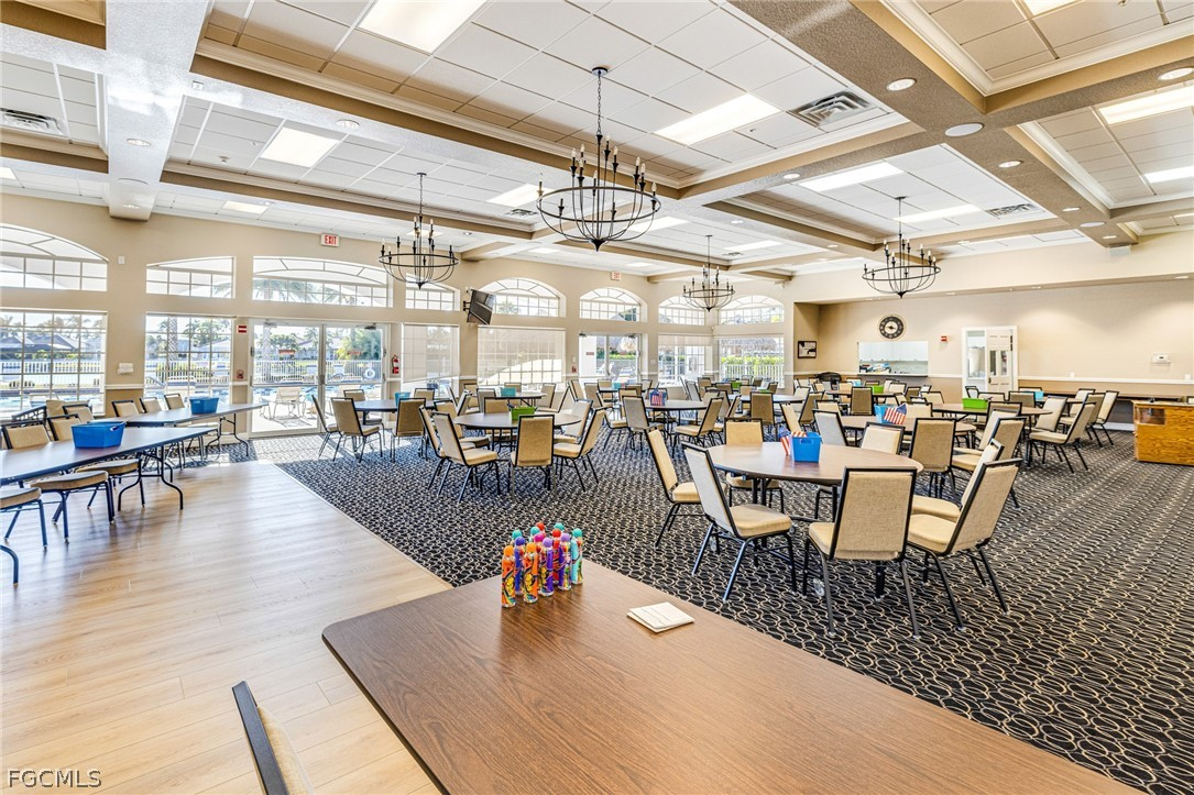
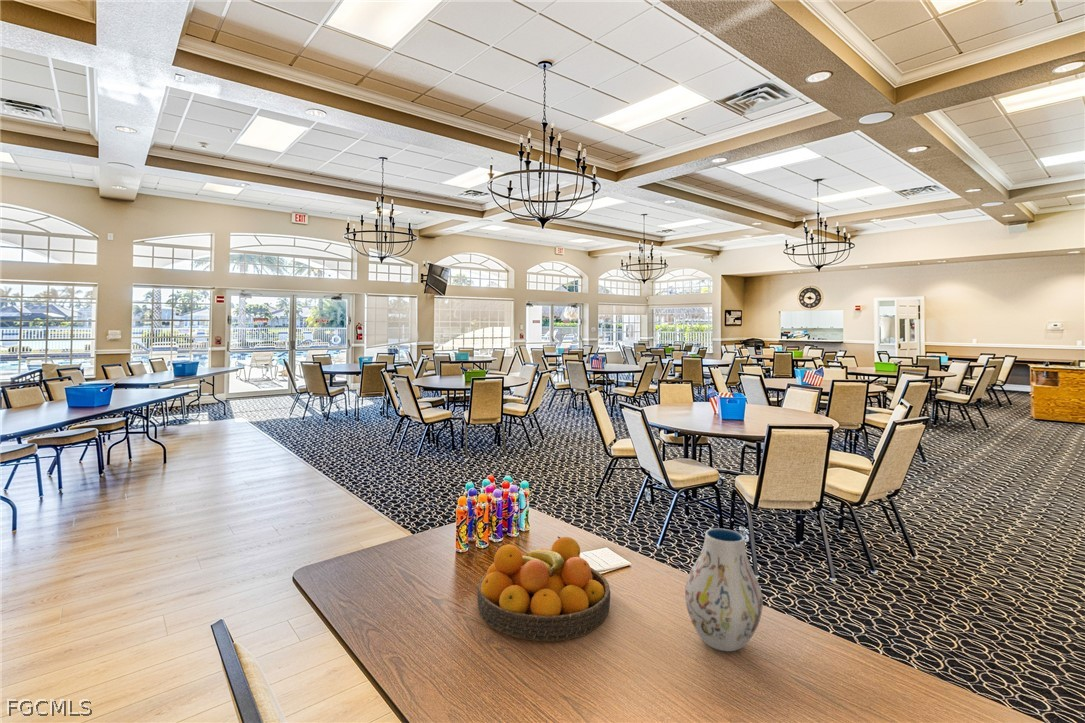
+ fruit bowl [477,535,611,642]
+ vase [684,528,764,652]
